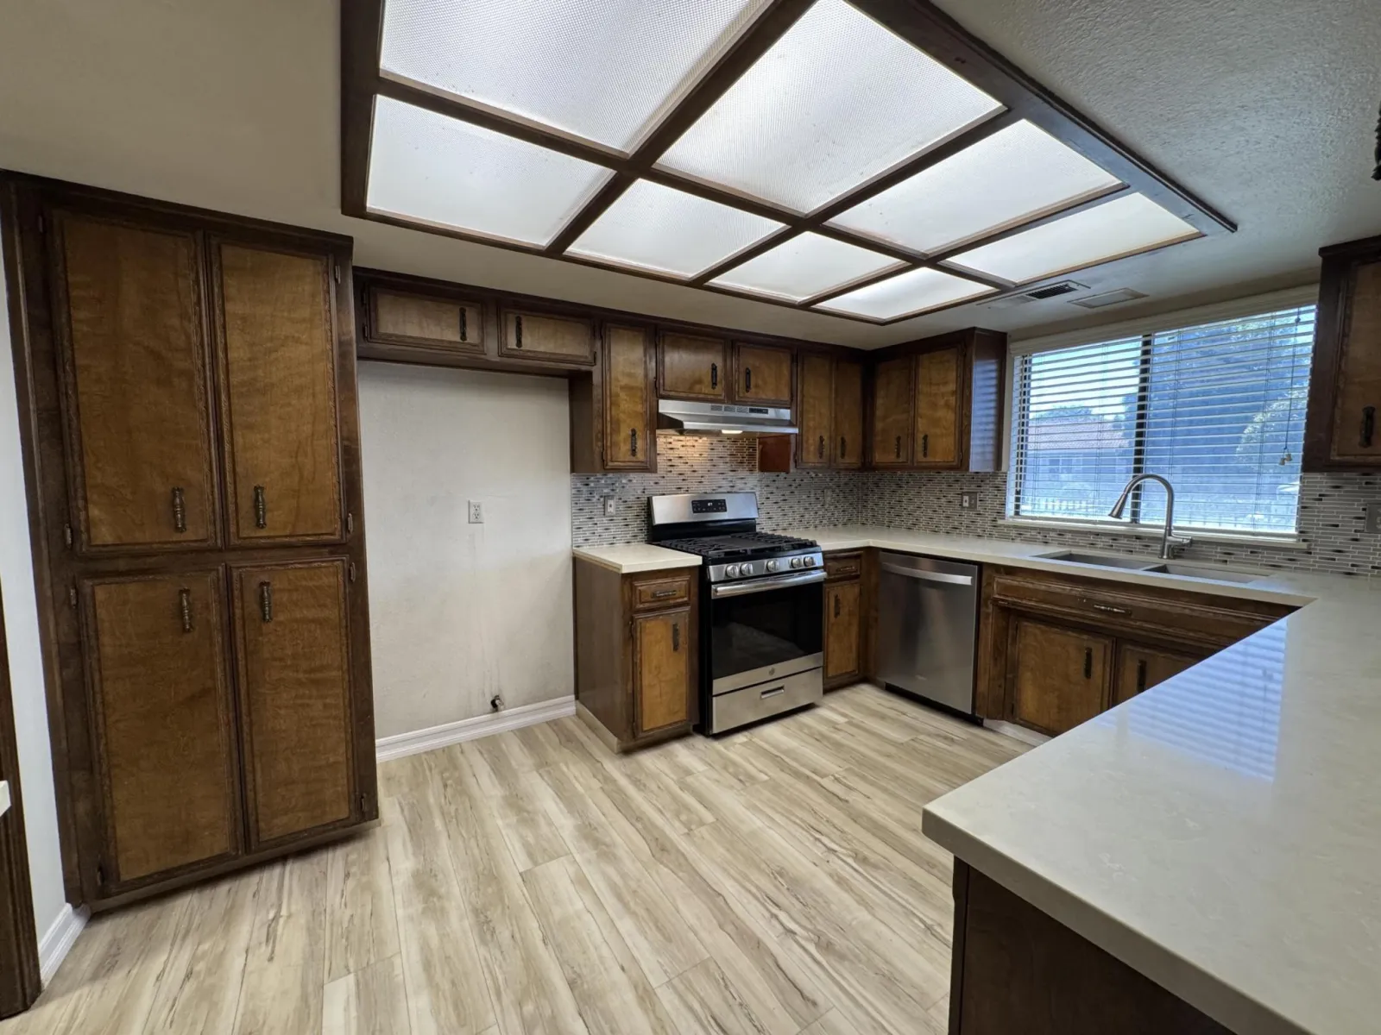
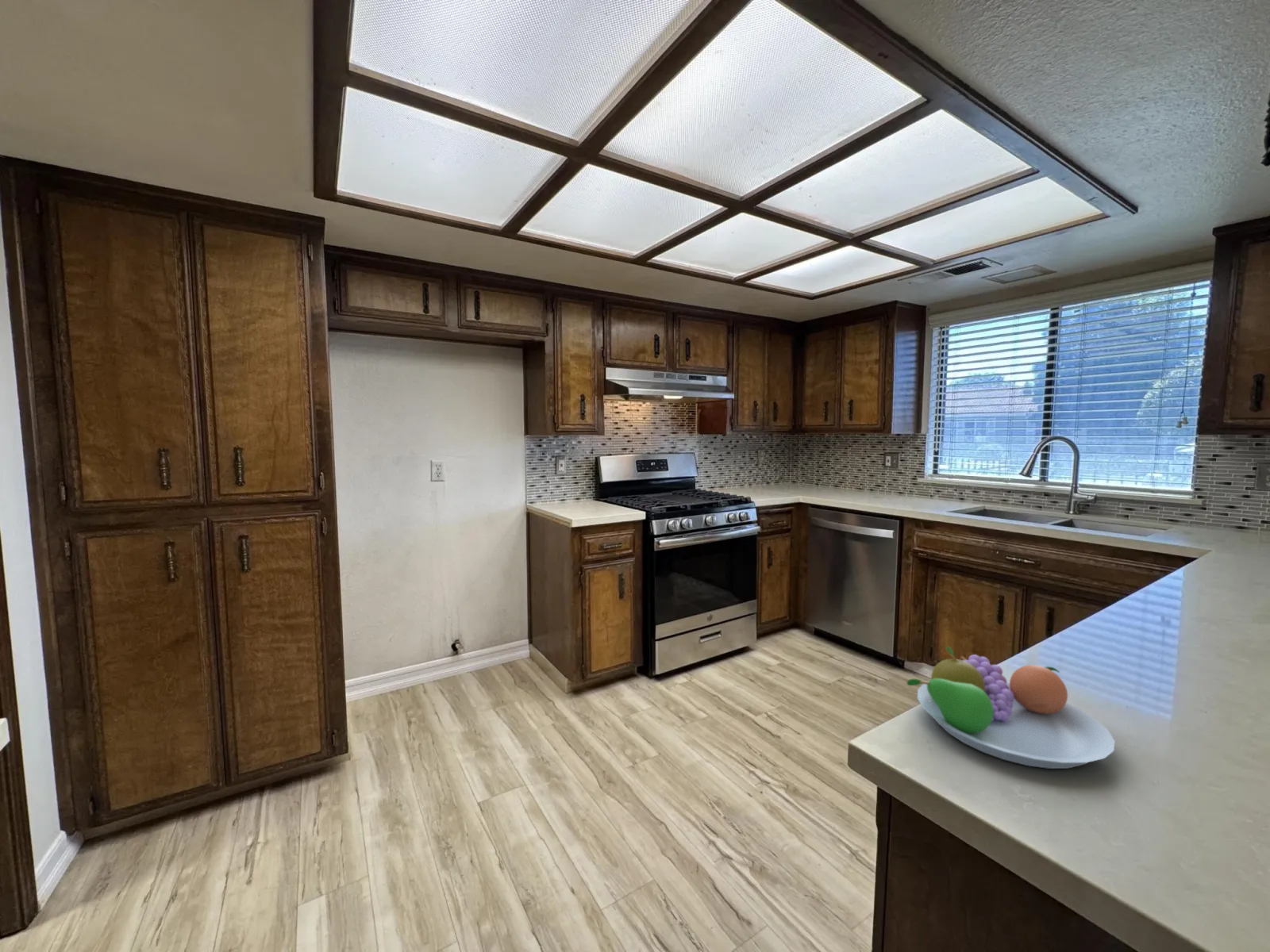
+ fruit bowl [906,646,1116,770]
